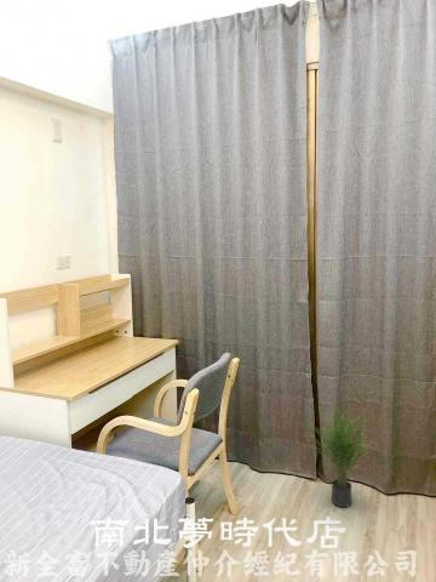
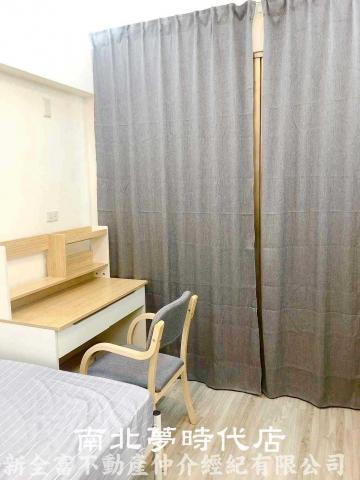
- potted plant [302,405,371,508]
